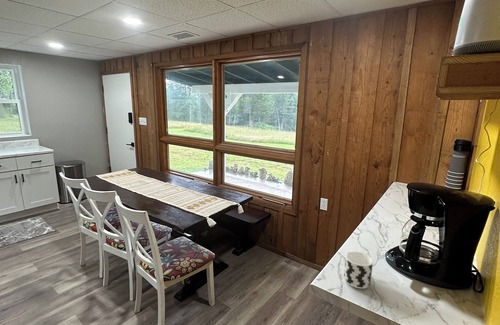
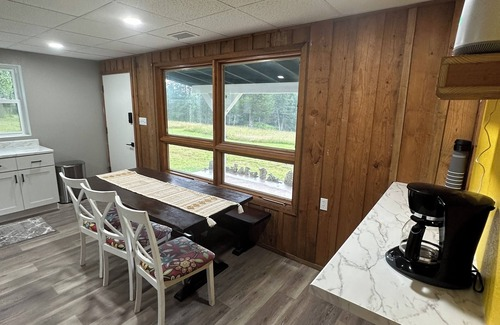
- cup [343,251,374,289]
